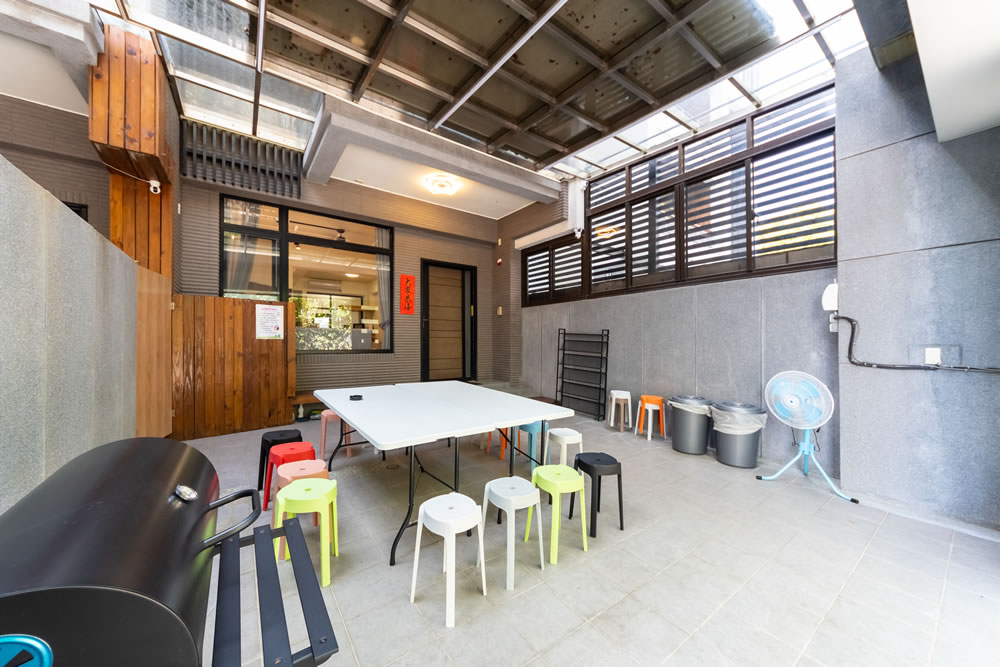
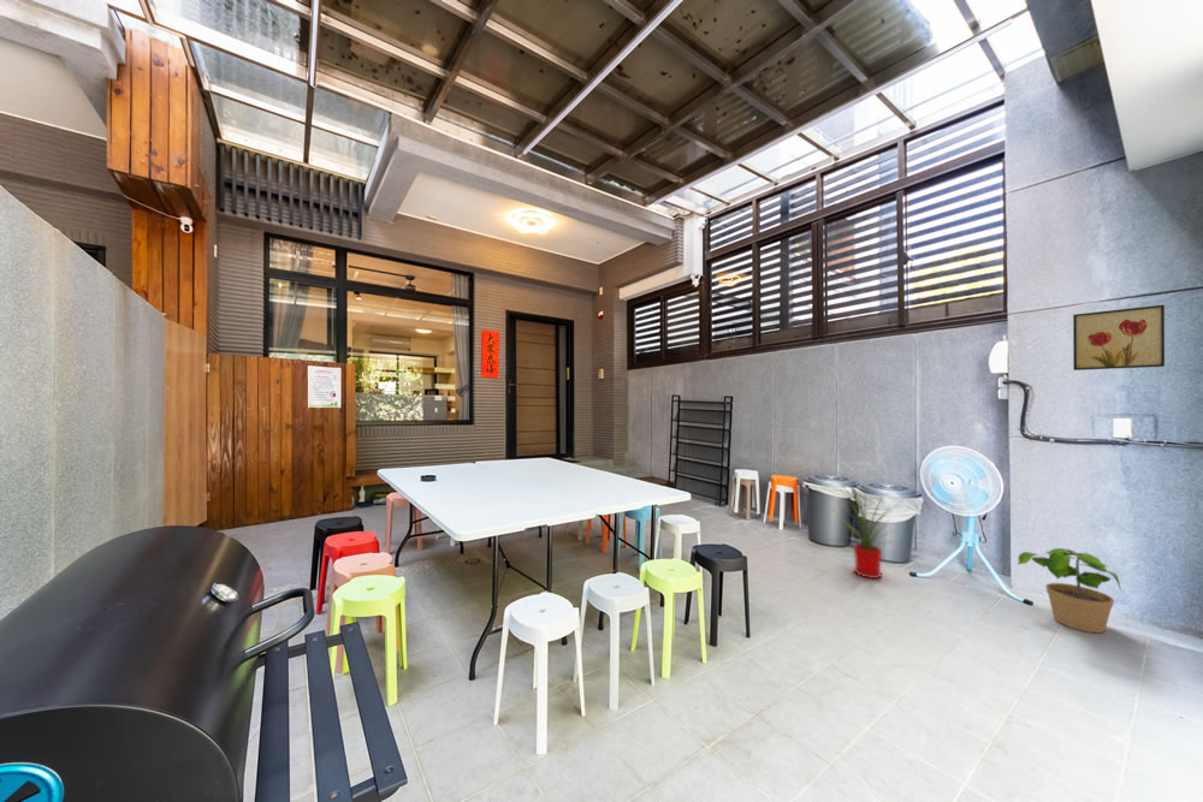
+ house plant [830,485,906,580]
+ potted plant [1017,547,1124,634]
+ wall art [1072,303,1166,372]
